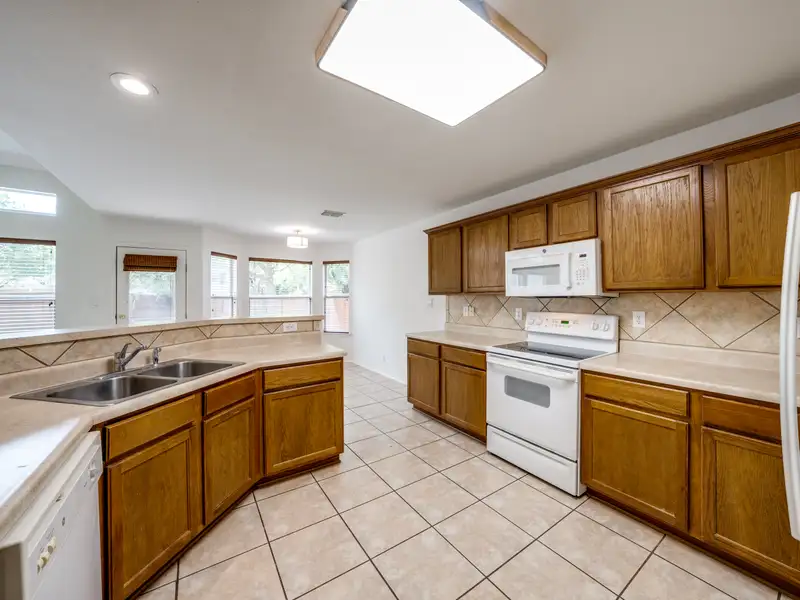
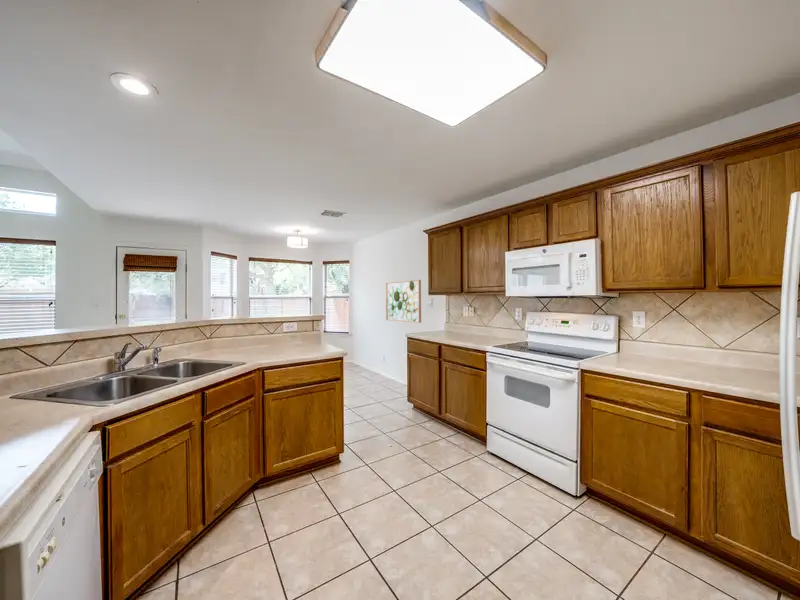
+ wall art [385,279,422,324]
